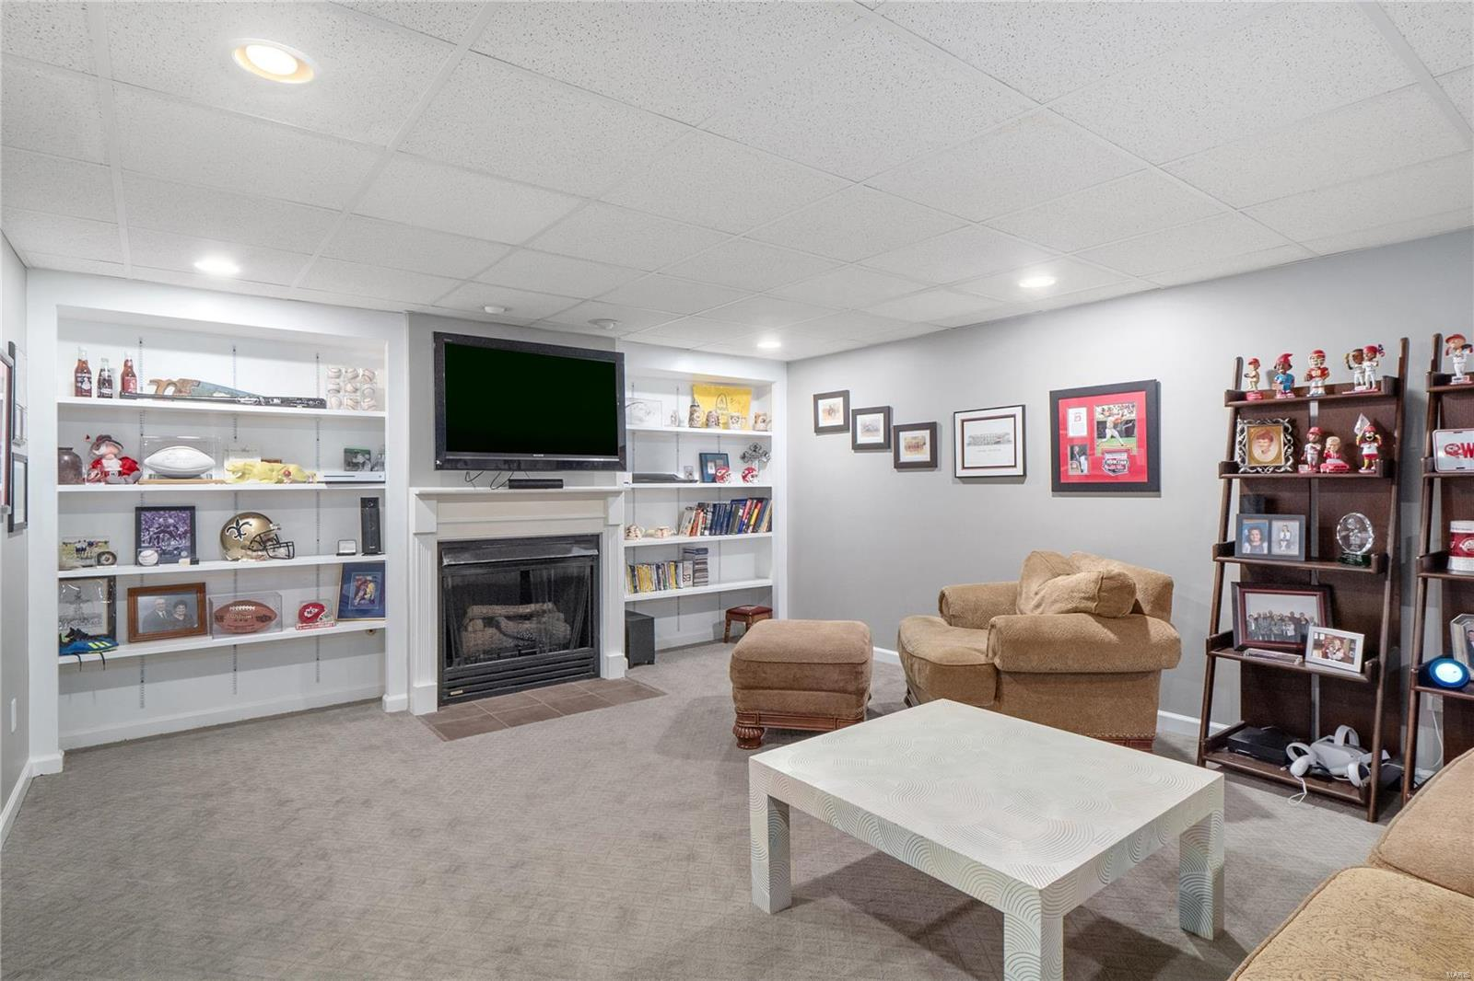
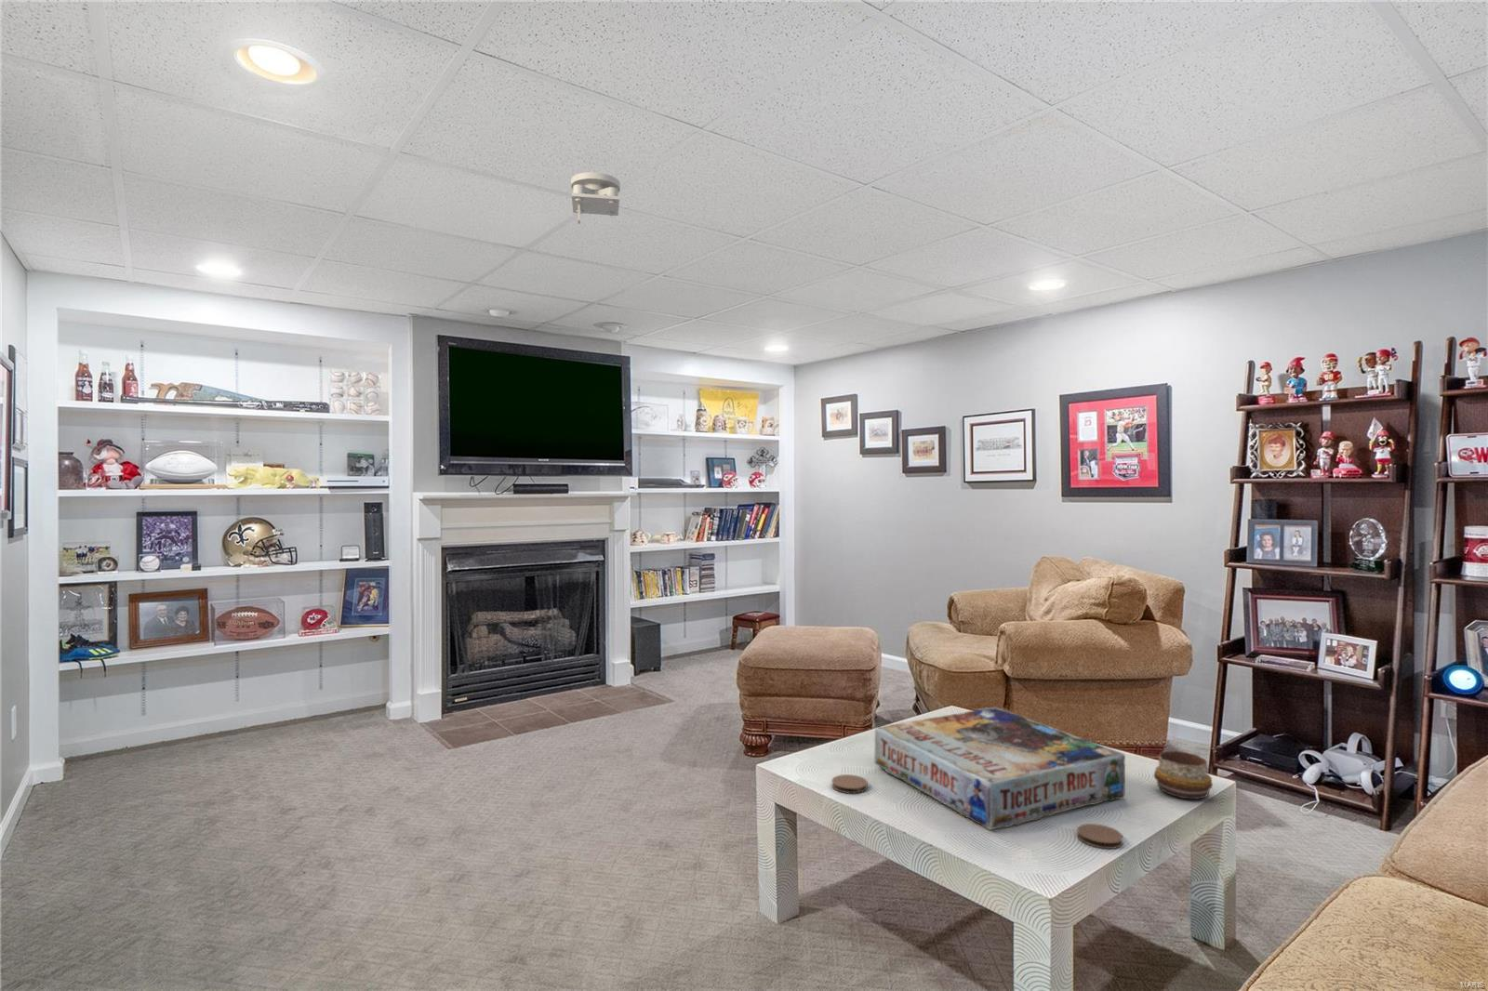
+ smoke detector [570,171,622,225]
+ coaster [831,773,868,794]
+ board game [873,707,1126,831]
+ decorative bowl [1153,750,1214,801]
+ coaster [1076,823,1124,849]
